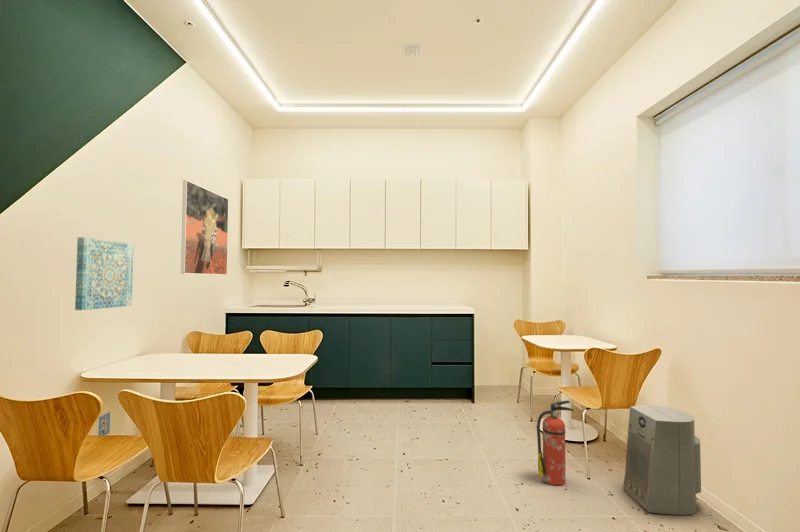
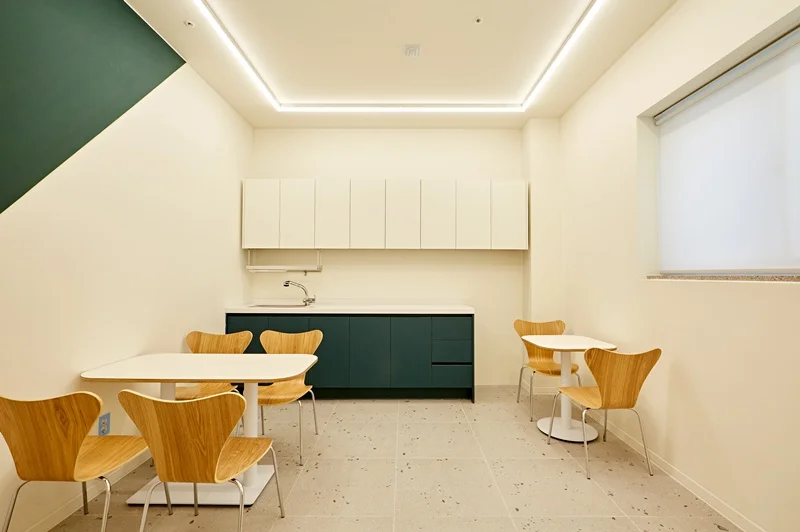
- wall art [74,236,135,311]
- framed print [180,179,230,276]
- fire extinguisher [536,399,574,486]
- fan [622,404,702,516]
